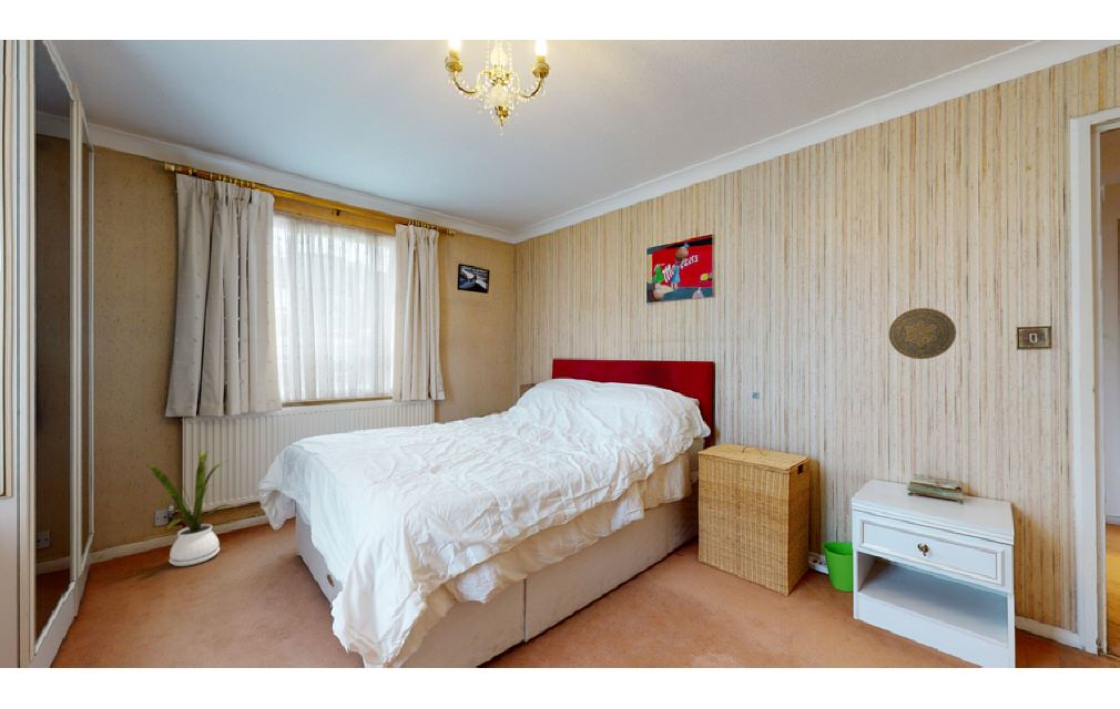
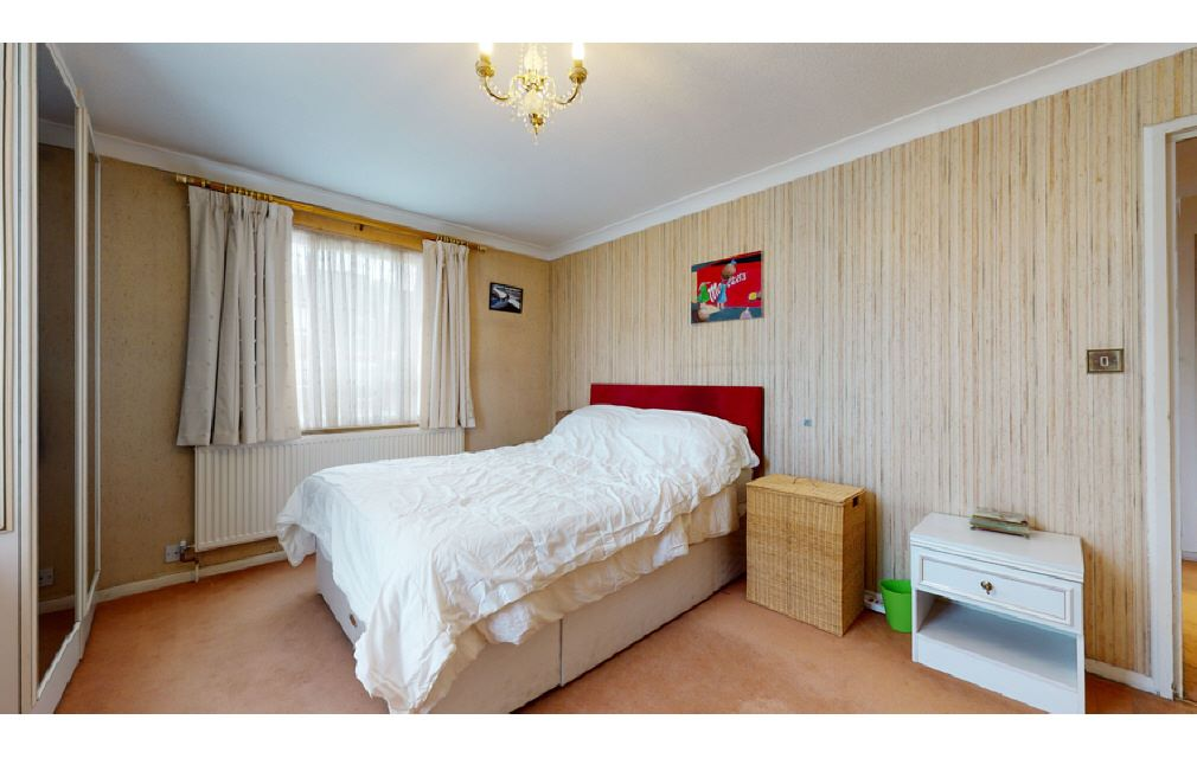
- decorative plate [888,307,957,360]
- house plant [135,448,236,567]
